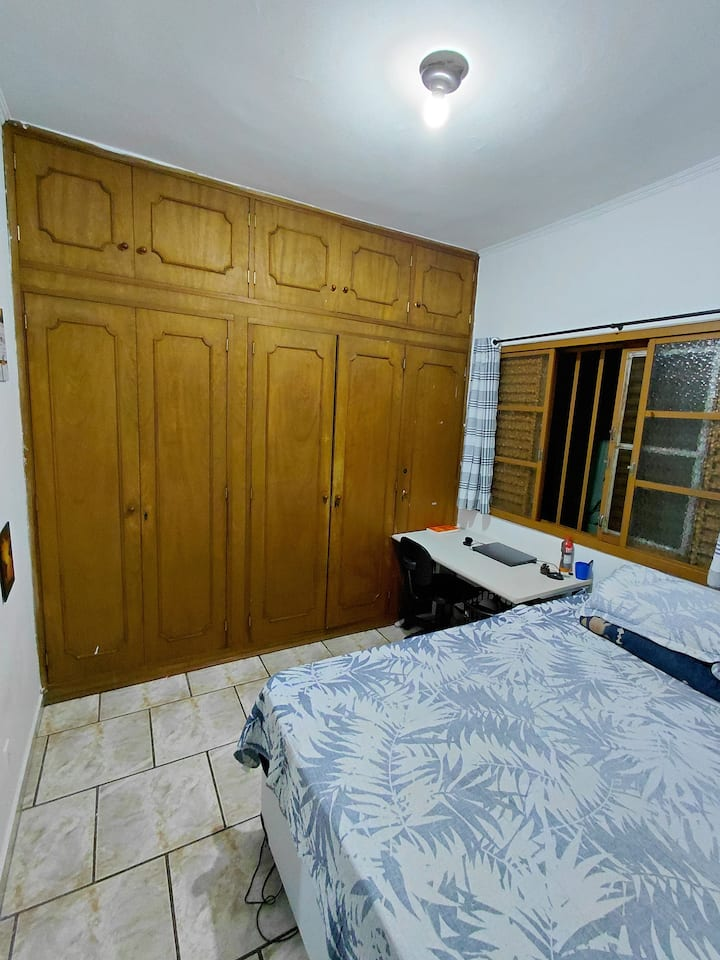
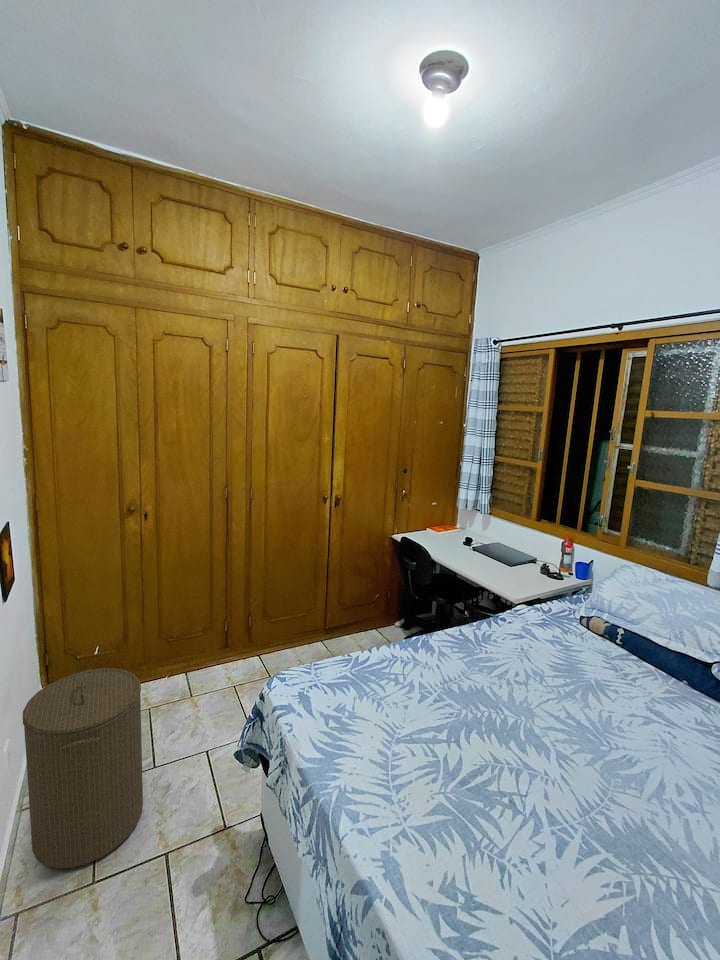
+ laundry hamper [22,667,144,870]
